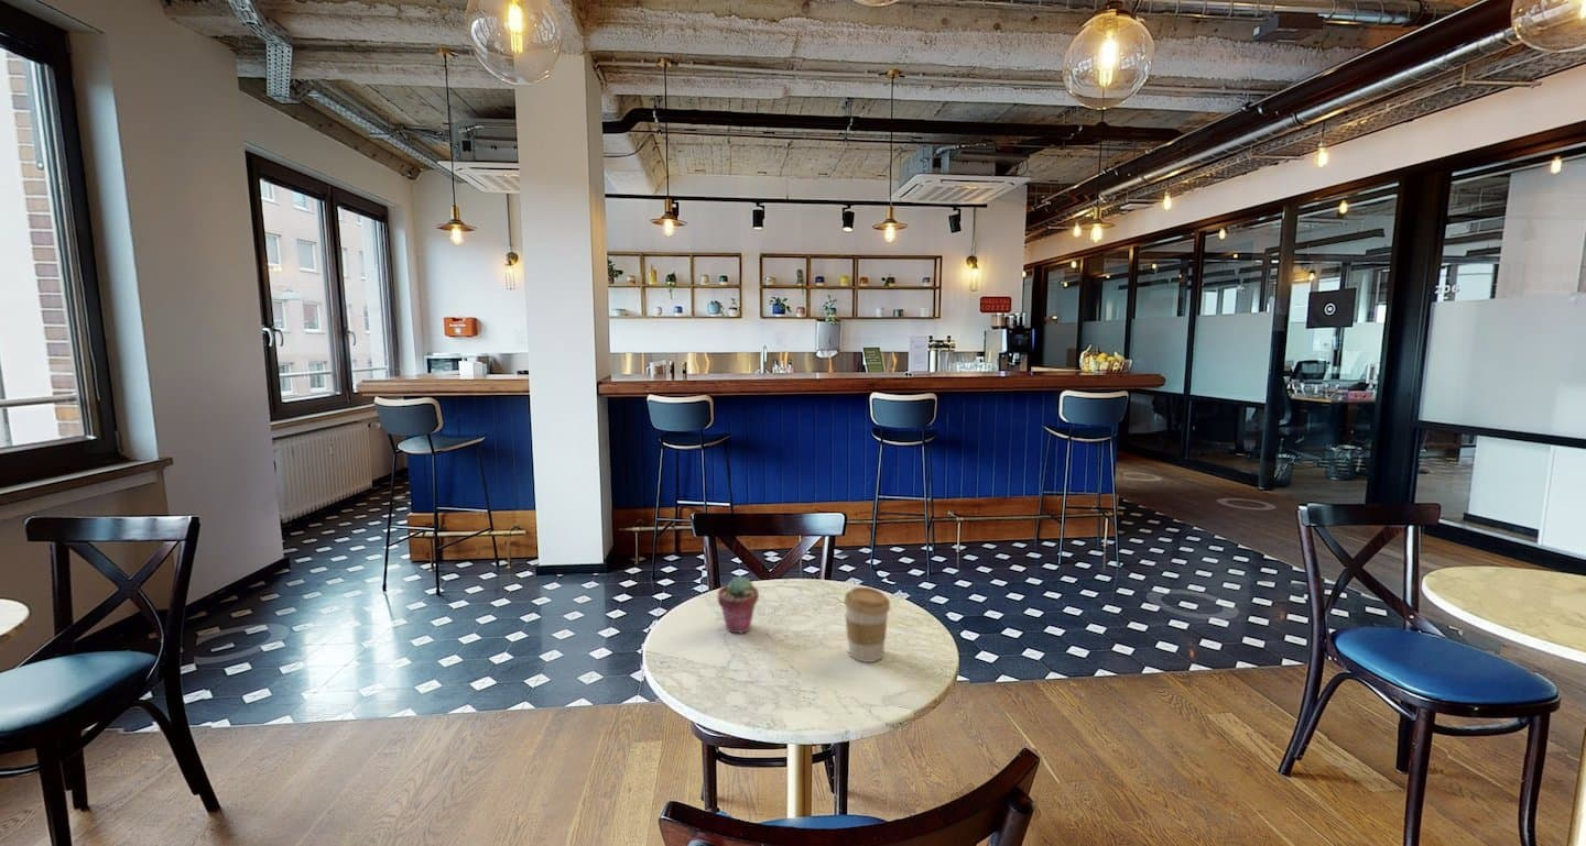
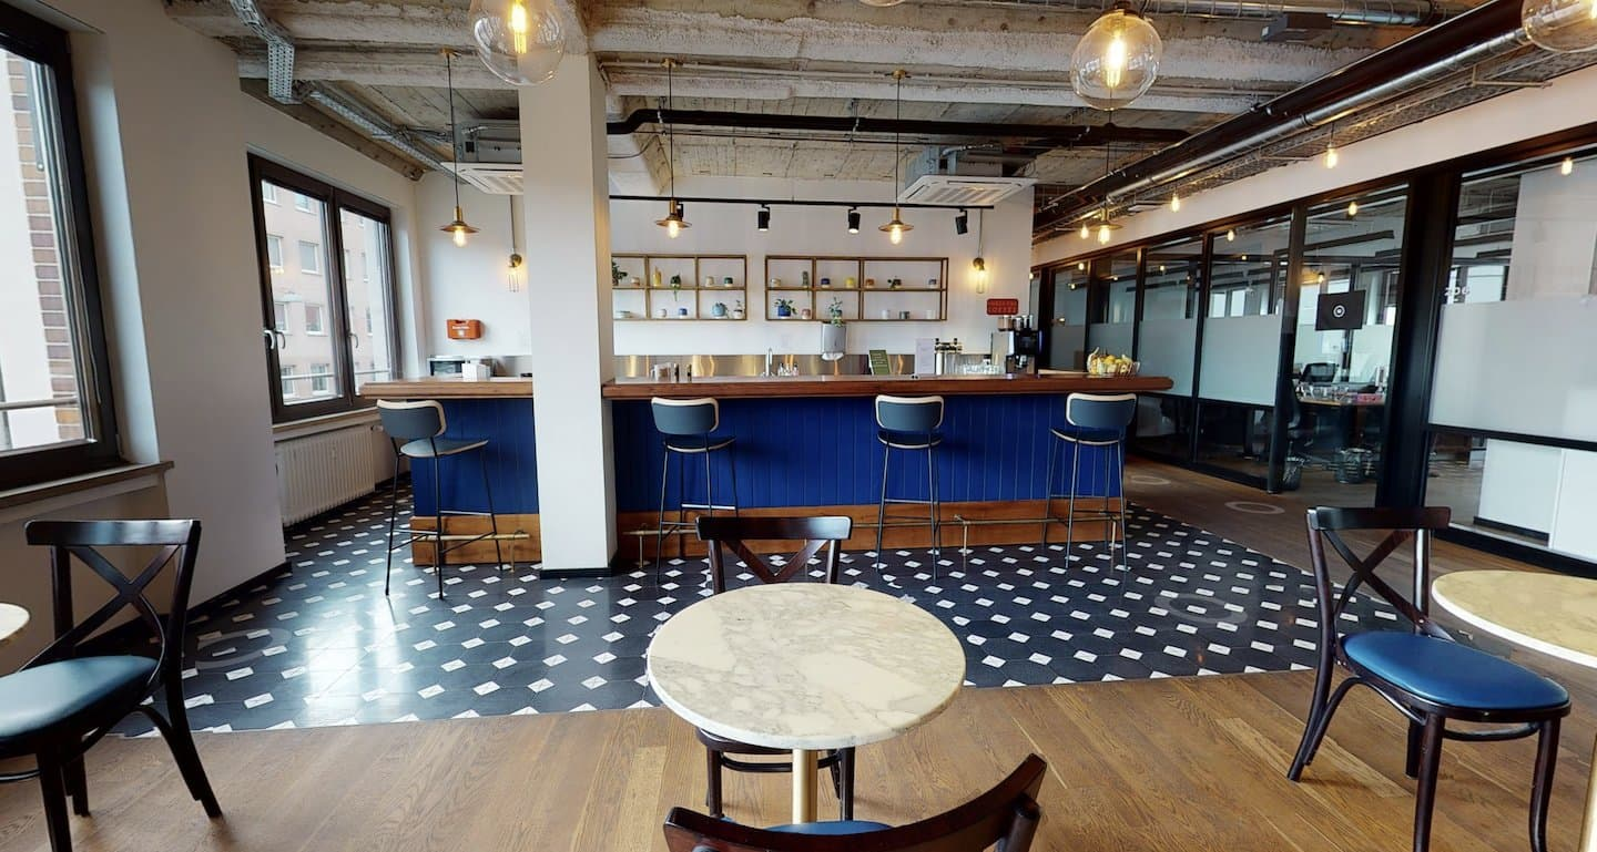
- potted succulent [717,575,760,635]
- coffee cup [843,586,891,663]
